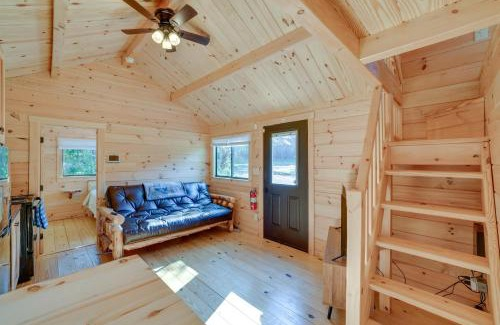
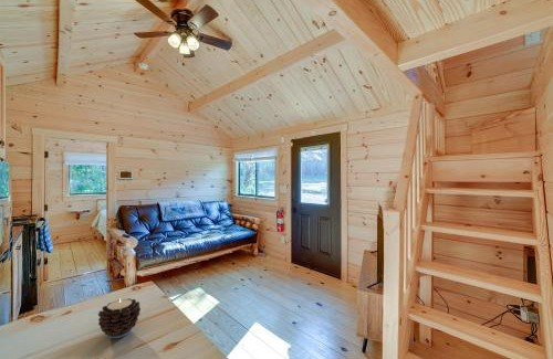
+ candle [97,297,142,339]
